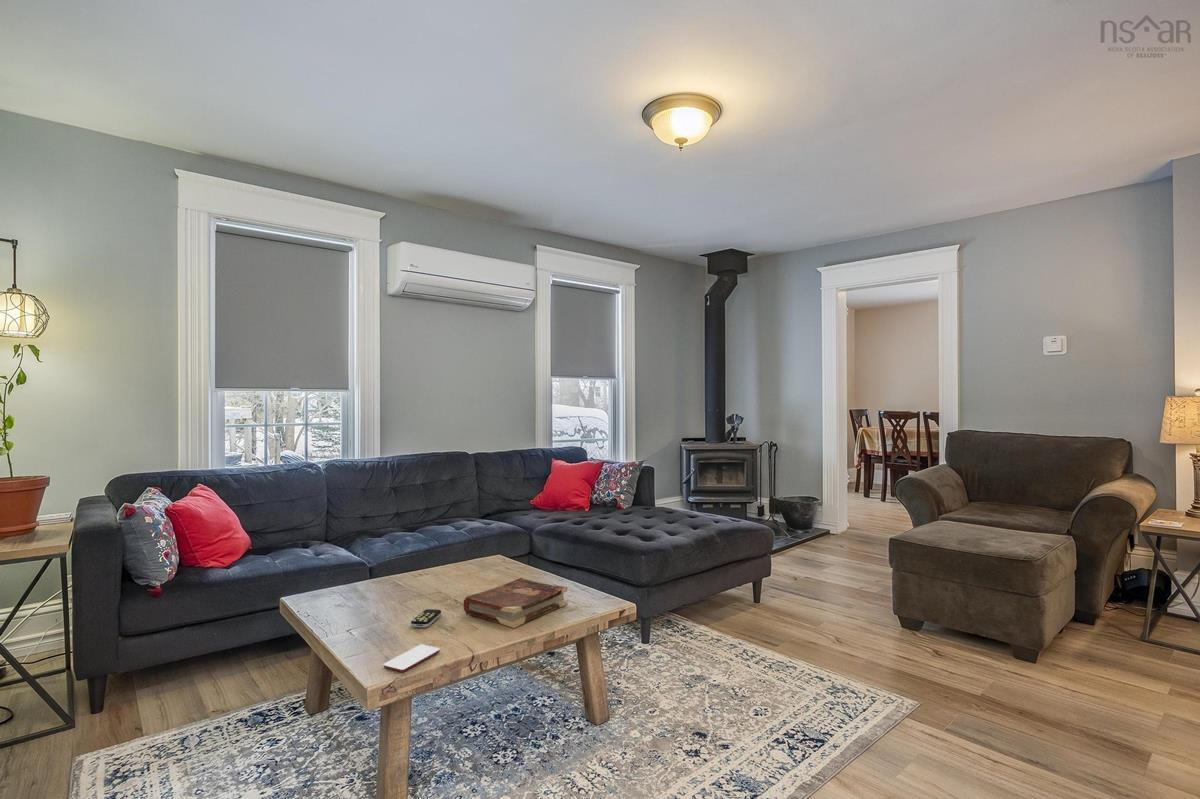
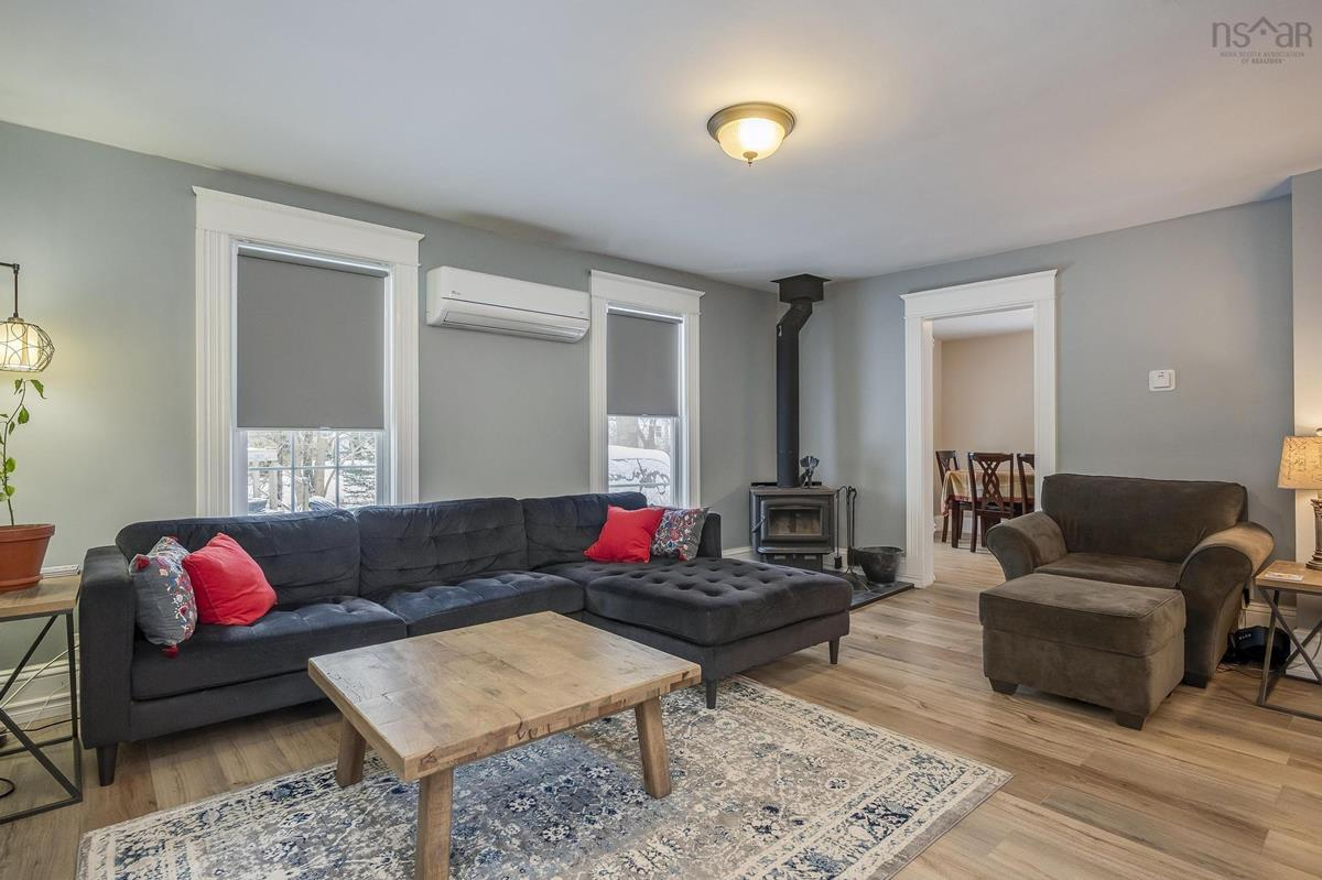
- smartphone [383,644,441,673]
- remote control [410,608,442,629]
- book [463,577,569,629]
